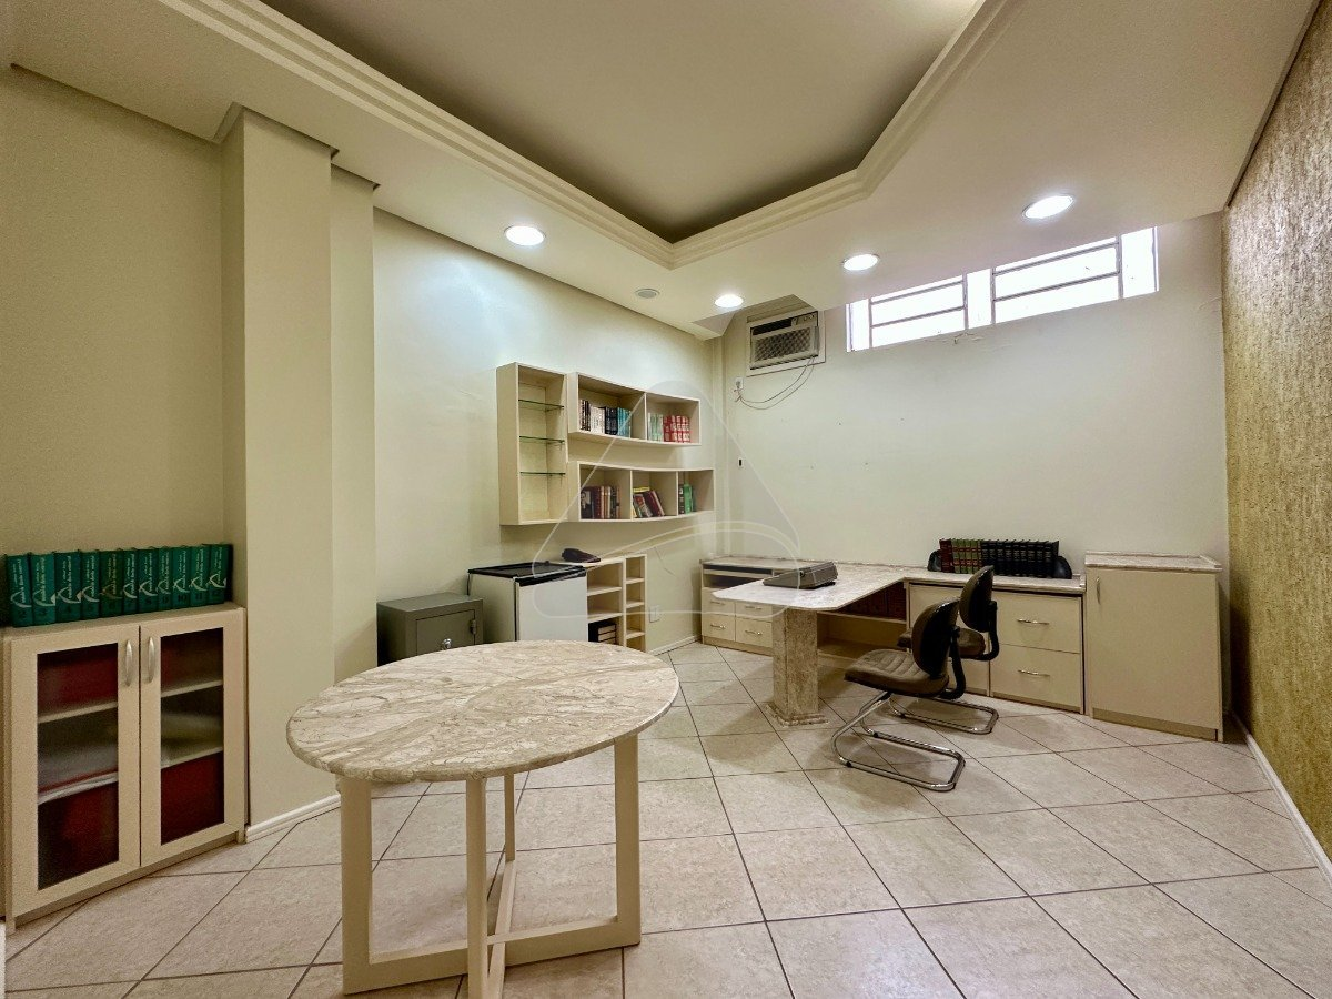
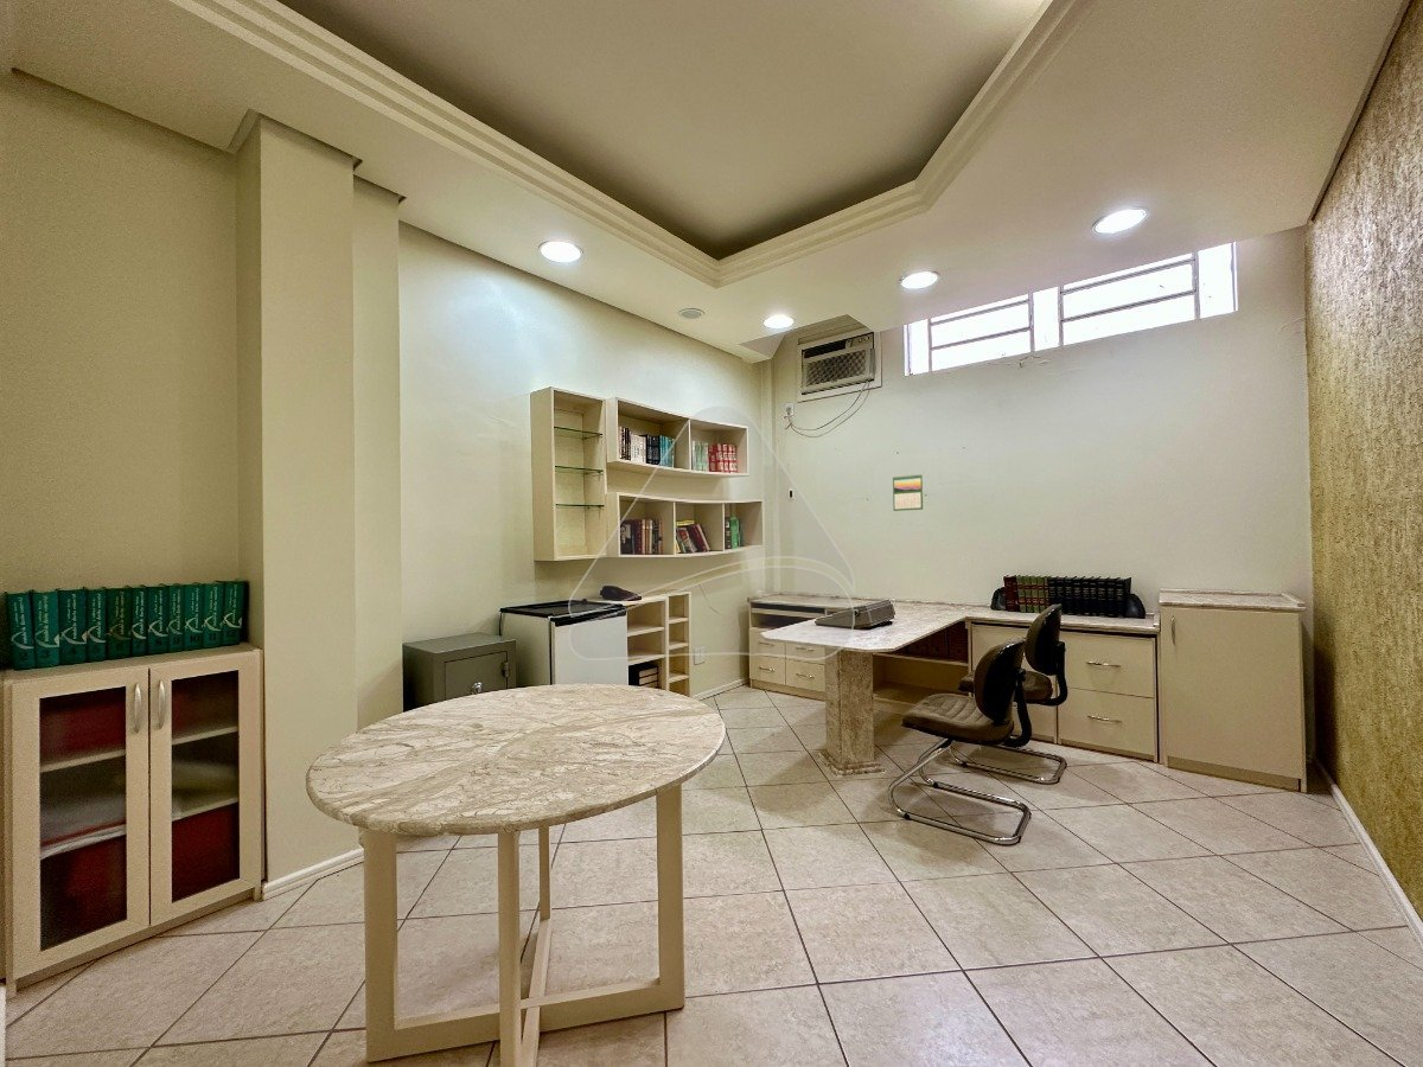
+ calendar [892,473,924,512]
